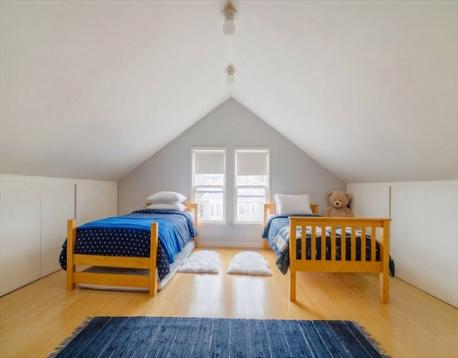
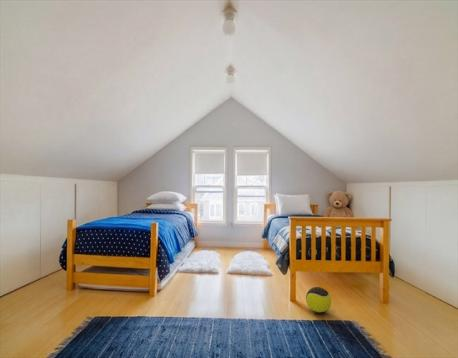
+ decorative ball [305,286,332,314]
